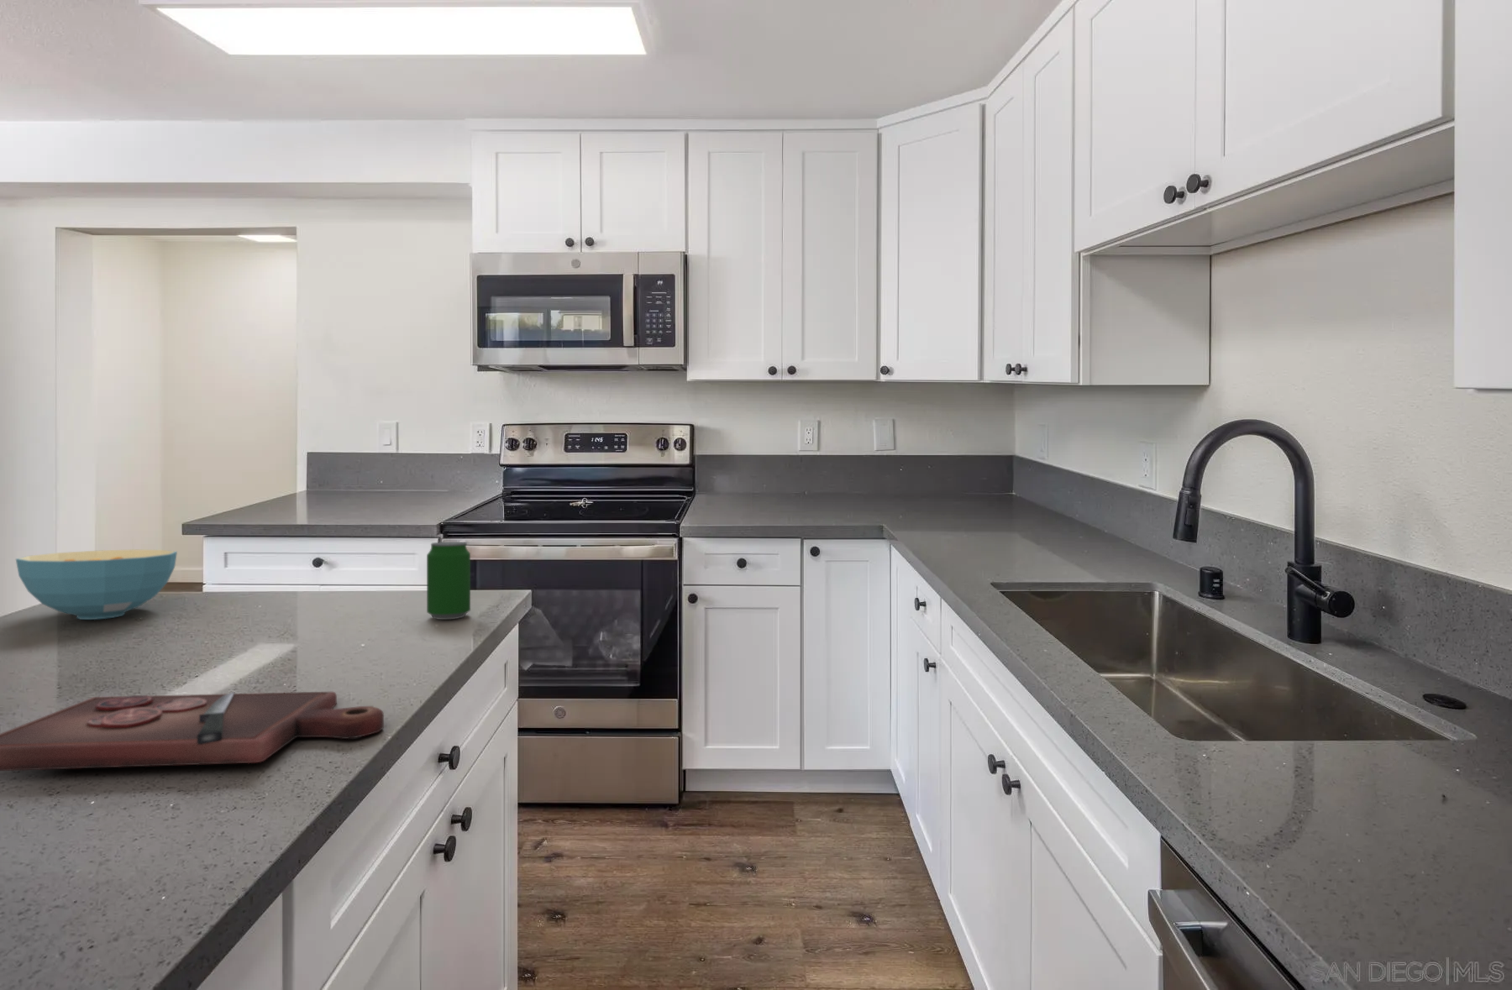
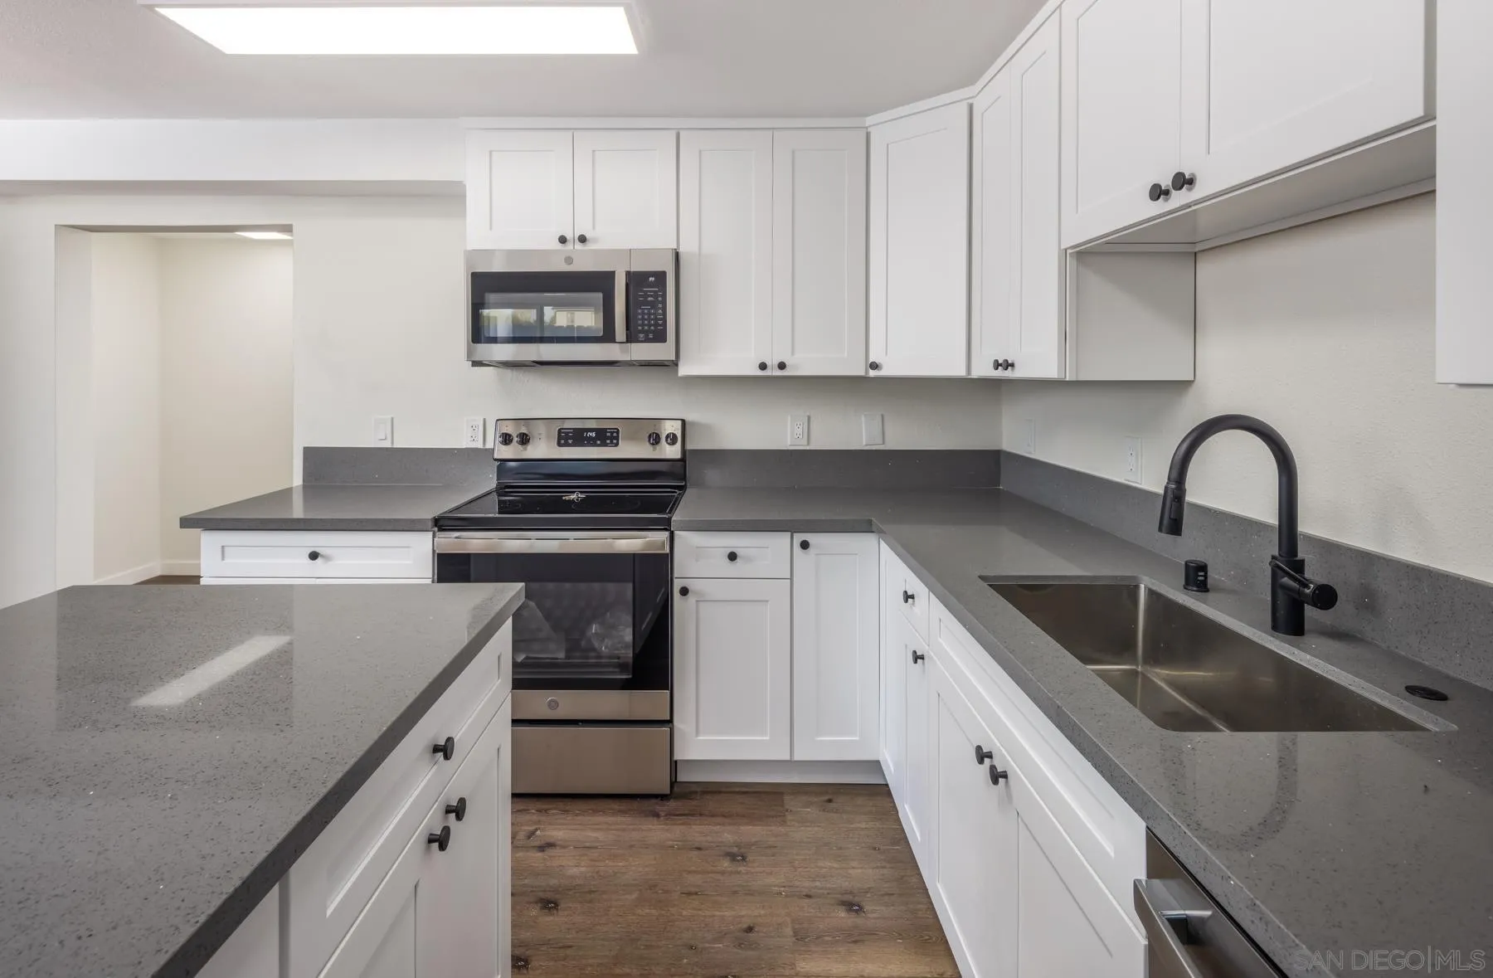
- beverage can [426,540,471,621]
- cutting board [0,691,385,771]
- cereal bowl [15,548,178,621]
